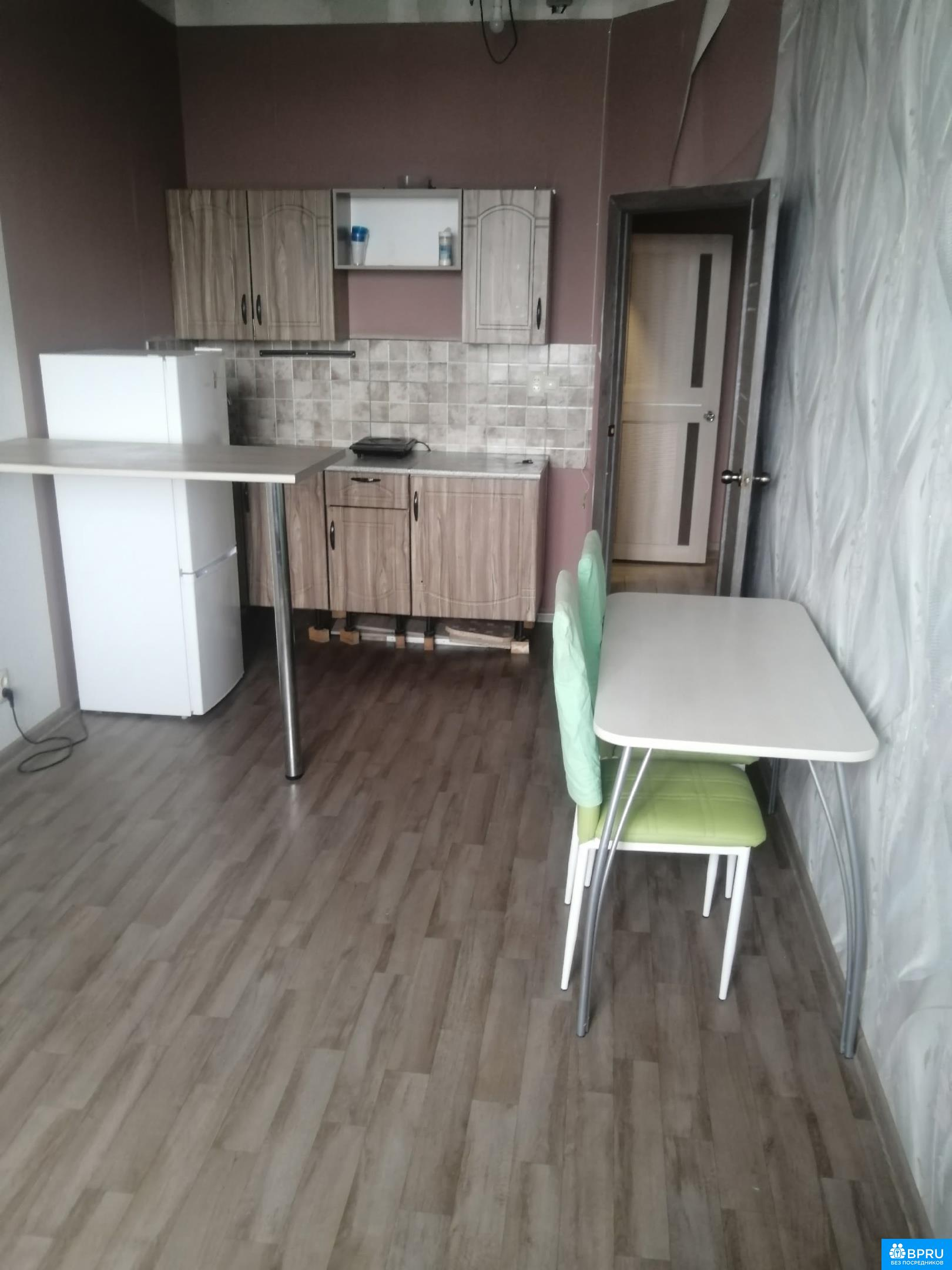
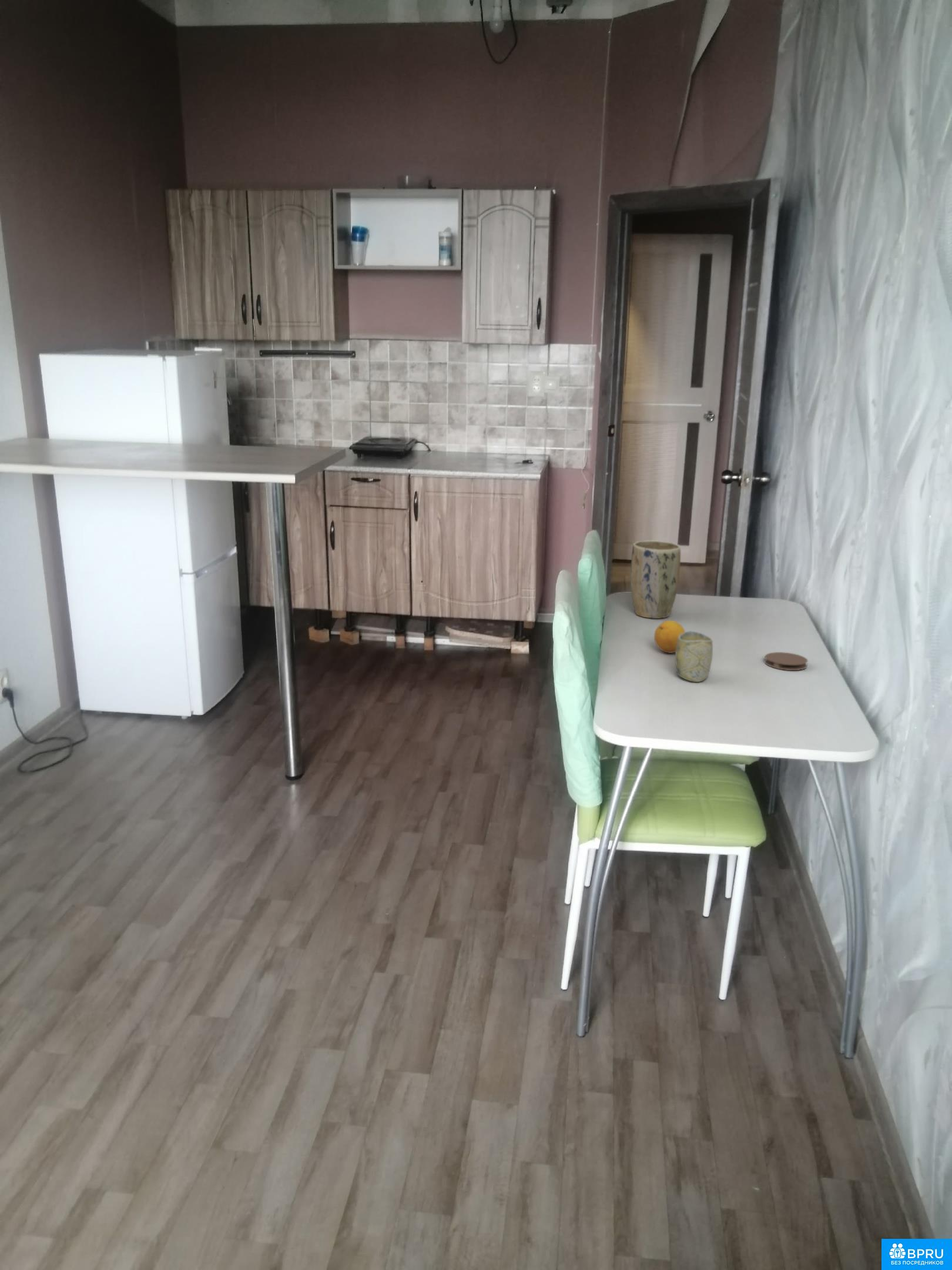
+ plant pot [630,540,681,619]
+ coaster [764,651,808,671]
+ cup [675,630,713,683]
+ fruit [653,620,686,654]
